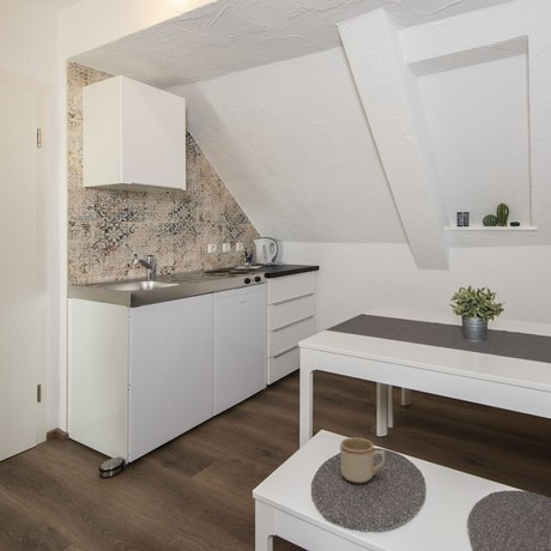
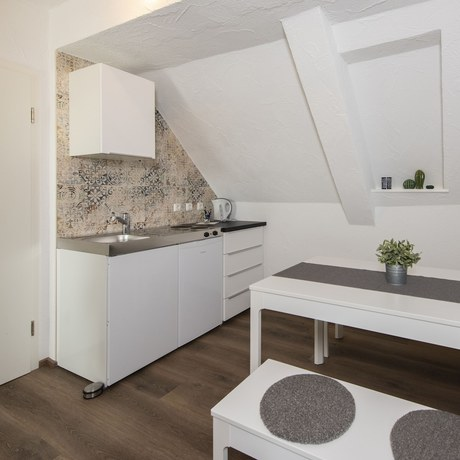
- mug [339,436,386,484]
